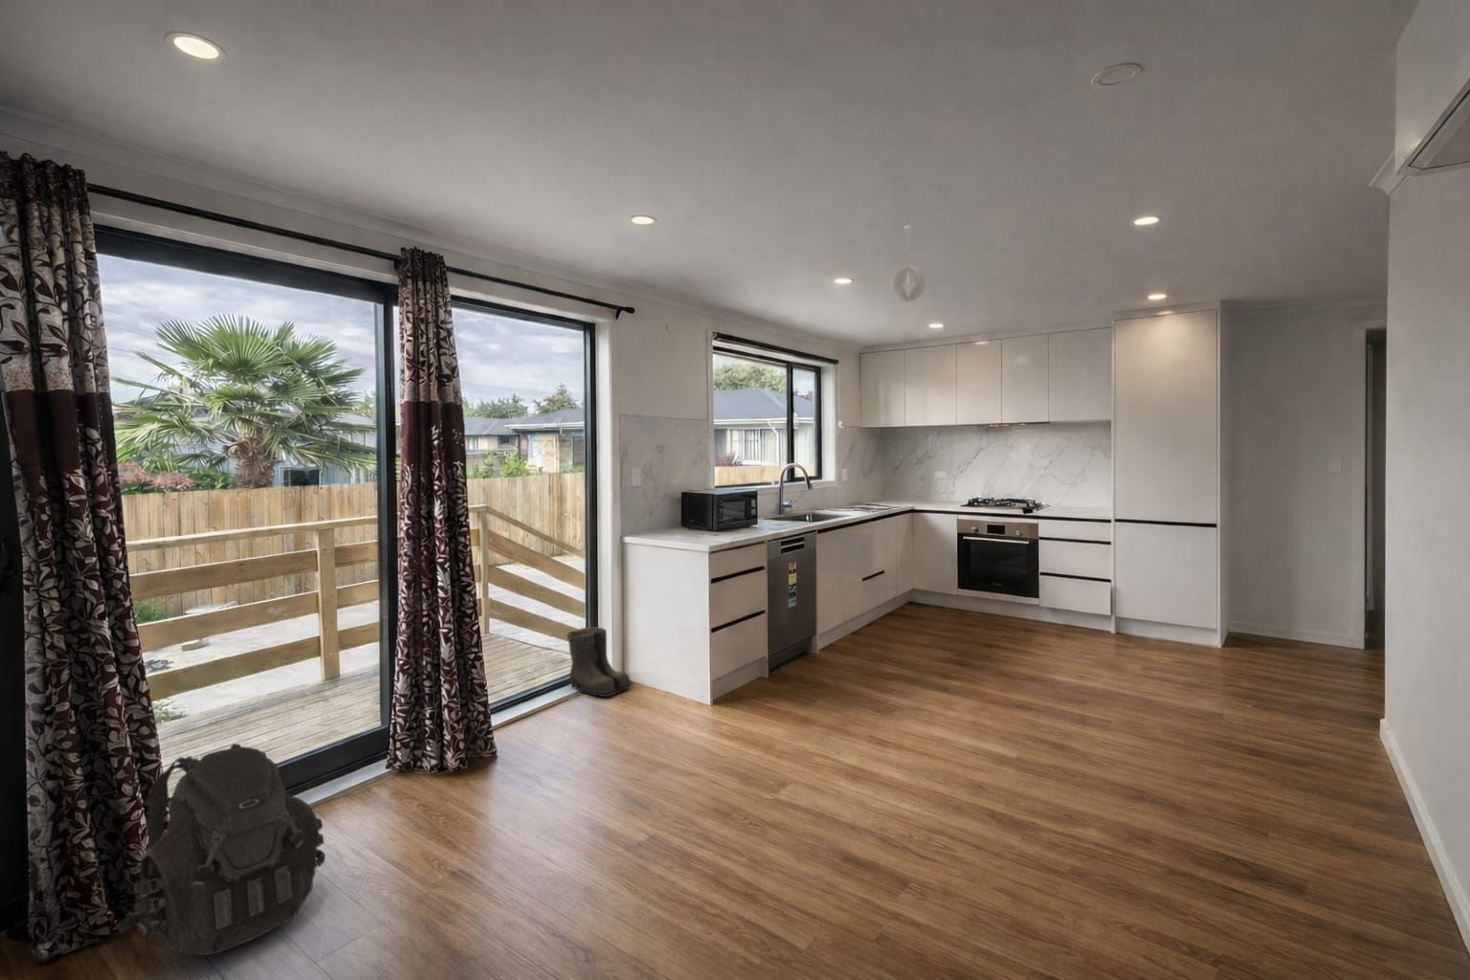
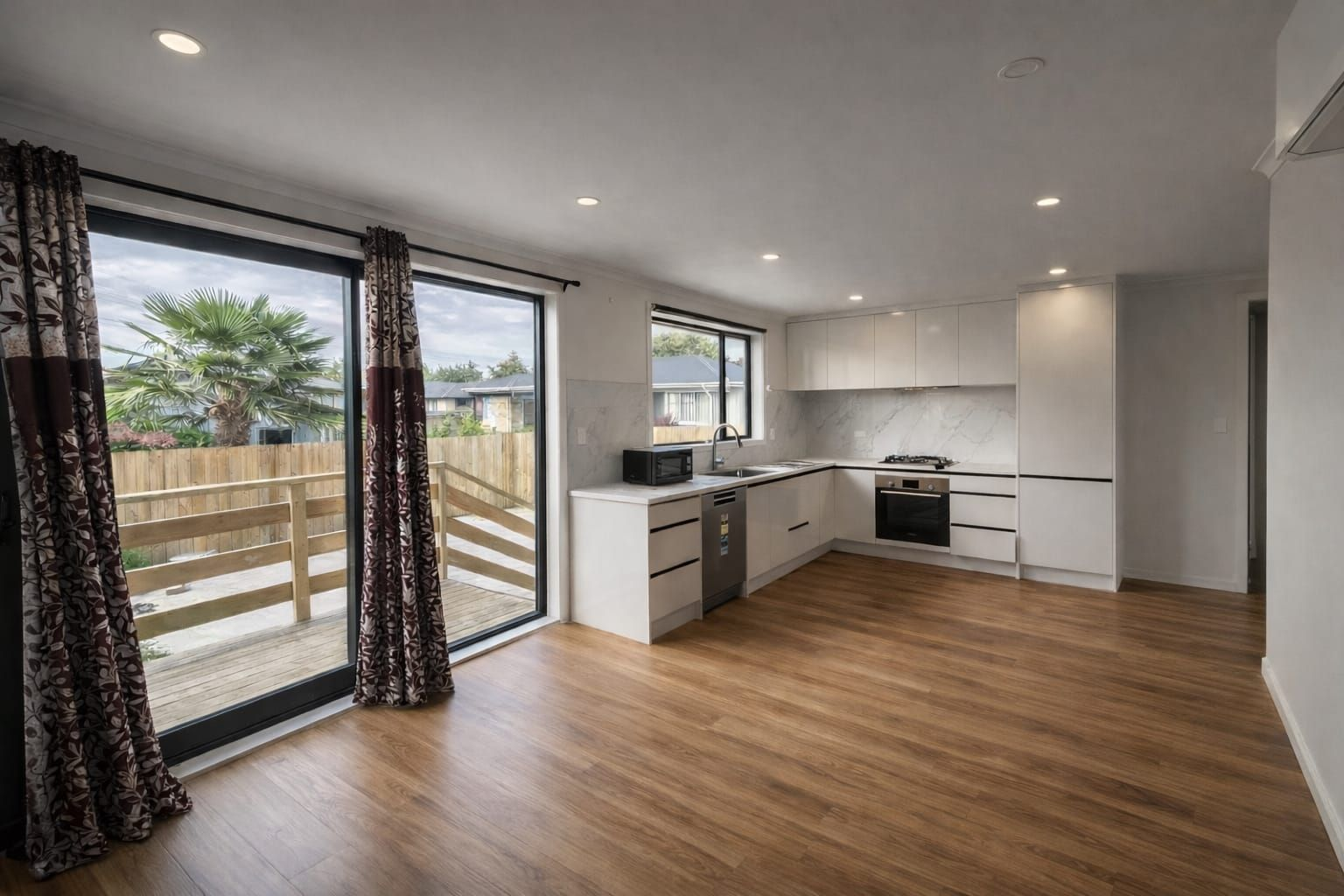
- pendant light [890,224,928,302]
- backpack [114,743,326,956]
- boots [565,626,634,698]
